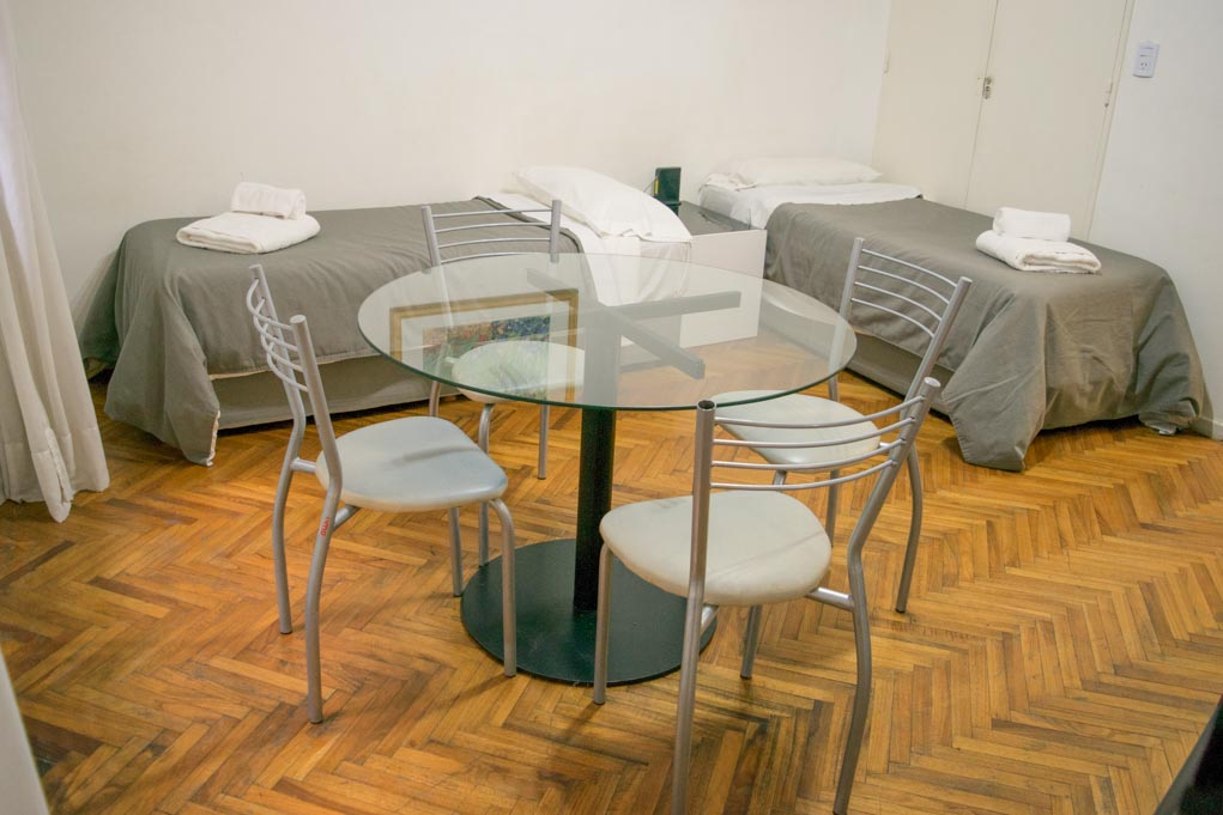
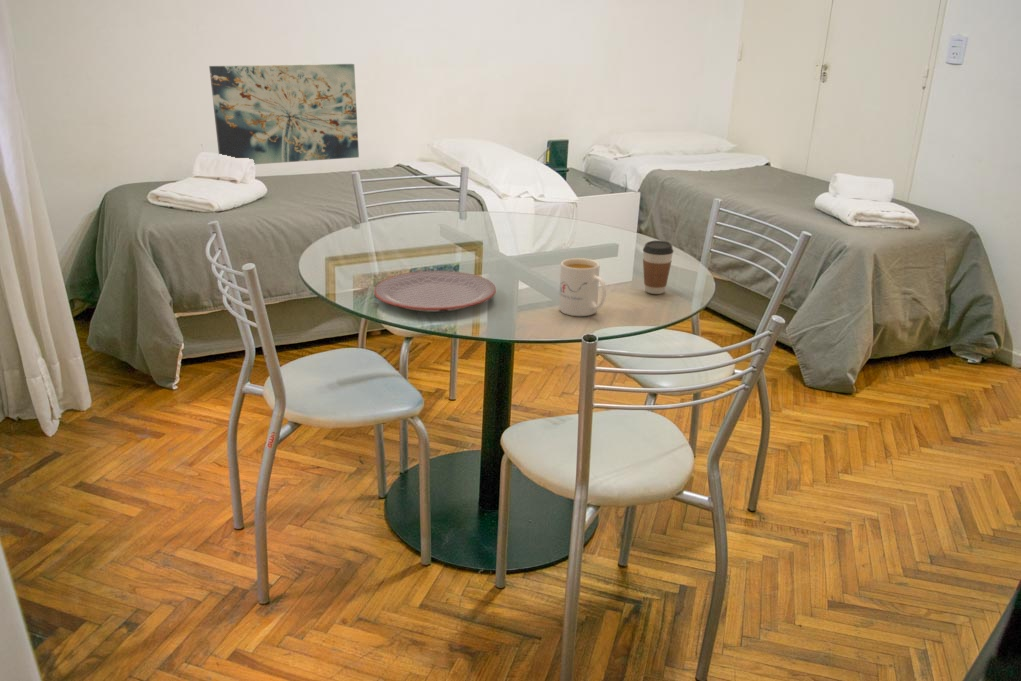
+ coffee cup [642,240,674,295]
+ plate [373,270,497,313]
+ mug [558,257,607,317]
+ wall art [208,63,360,165]
